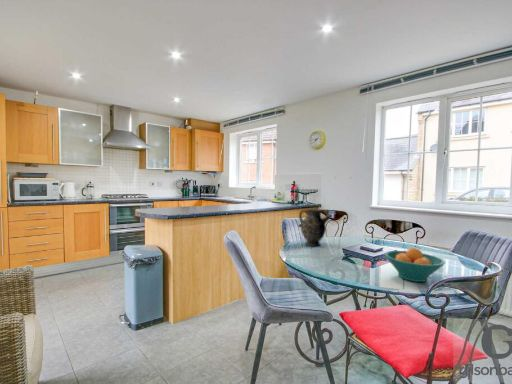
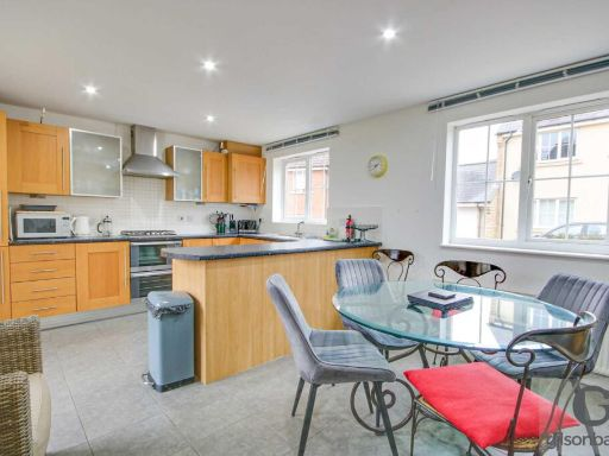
- ewer [297,208,333,247]
- fruit bowl [383,247,446,283]
